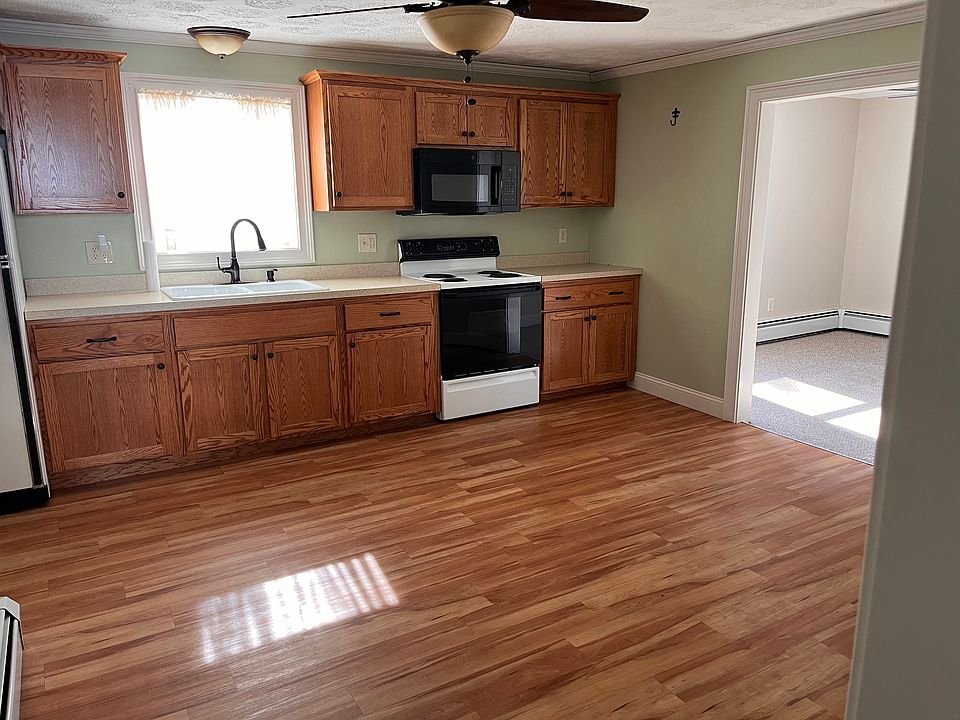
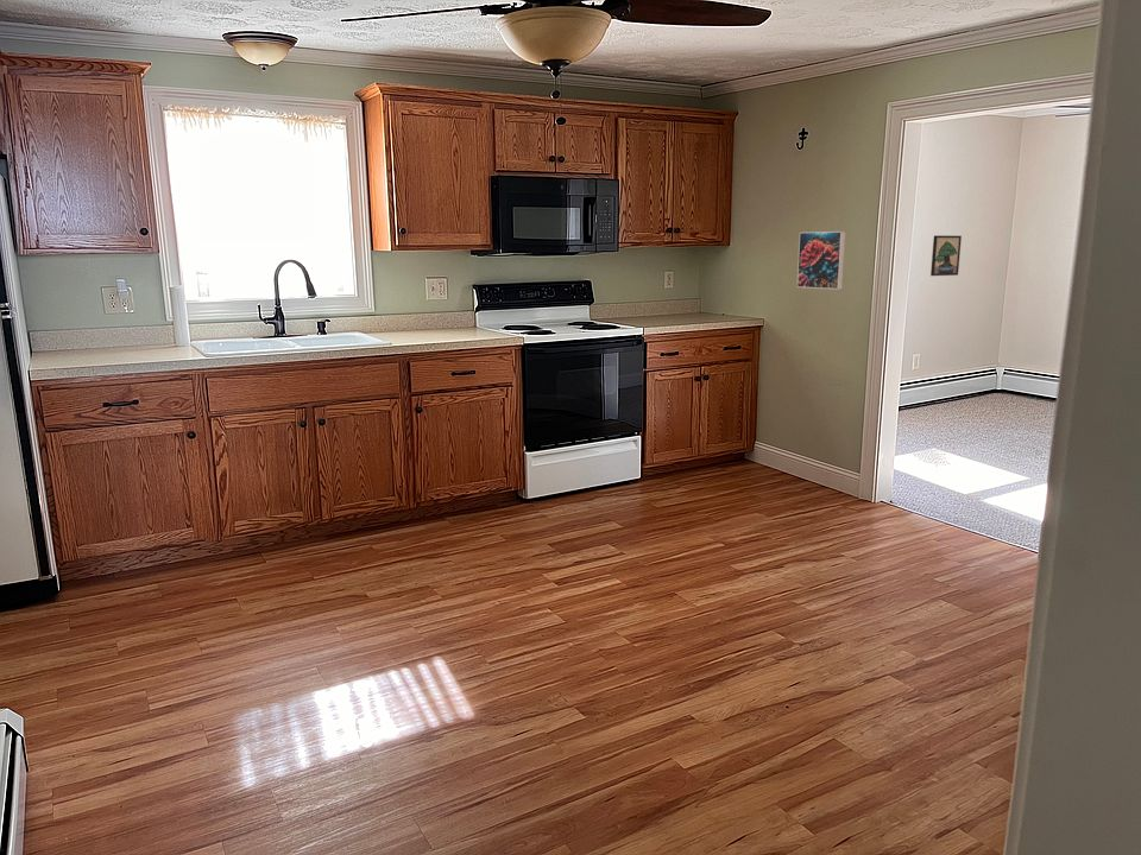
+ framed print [929,234,963,277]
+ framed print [796,230,846,291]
